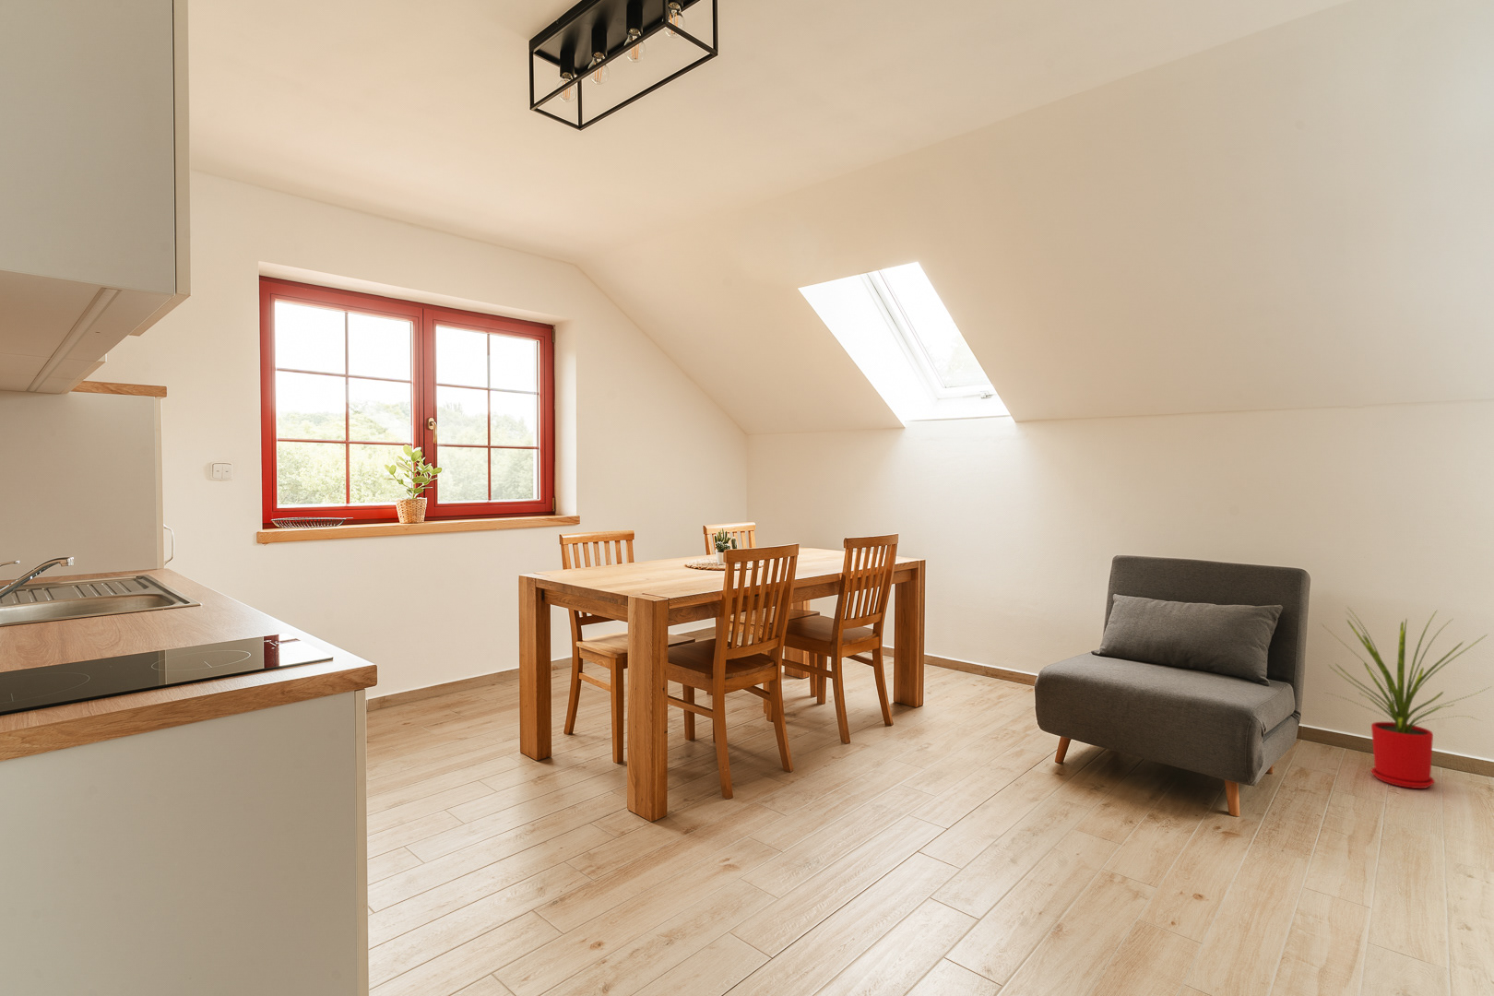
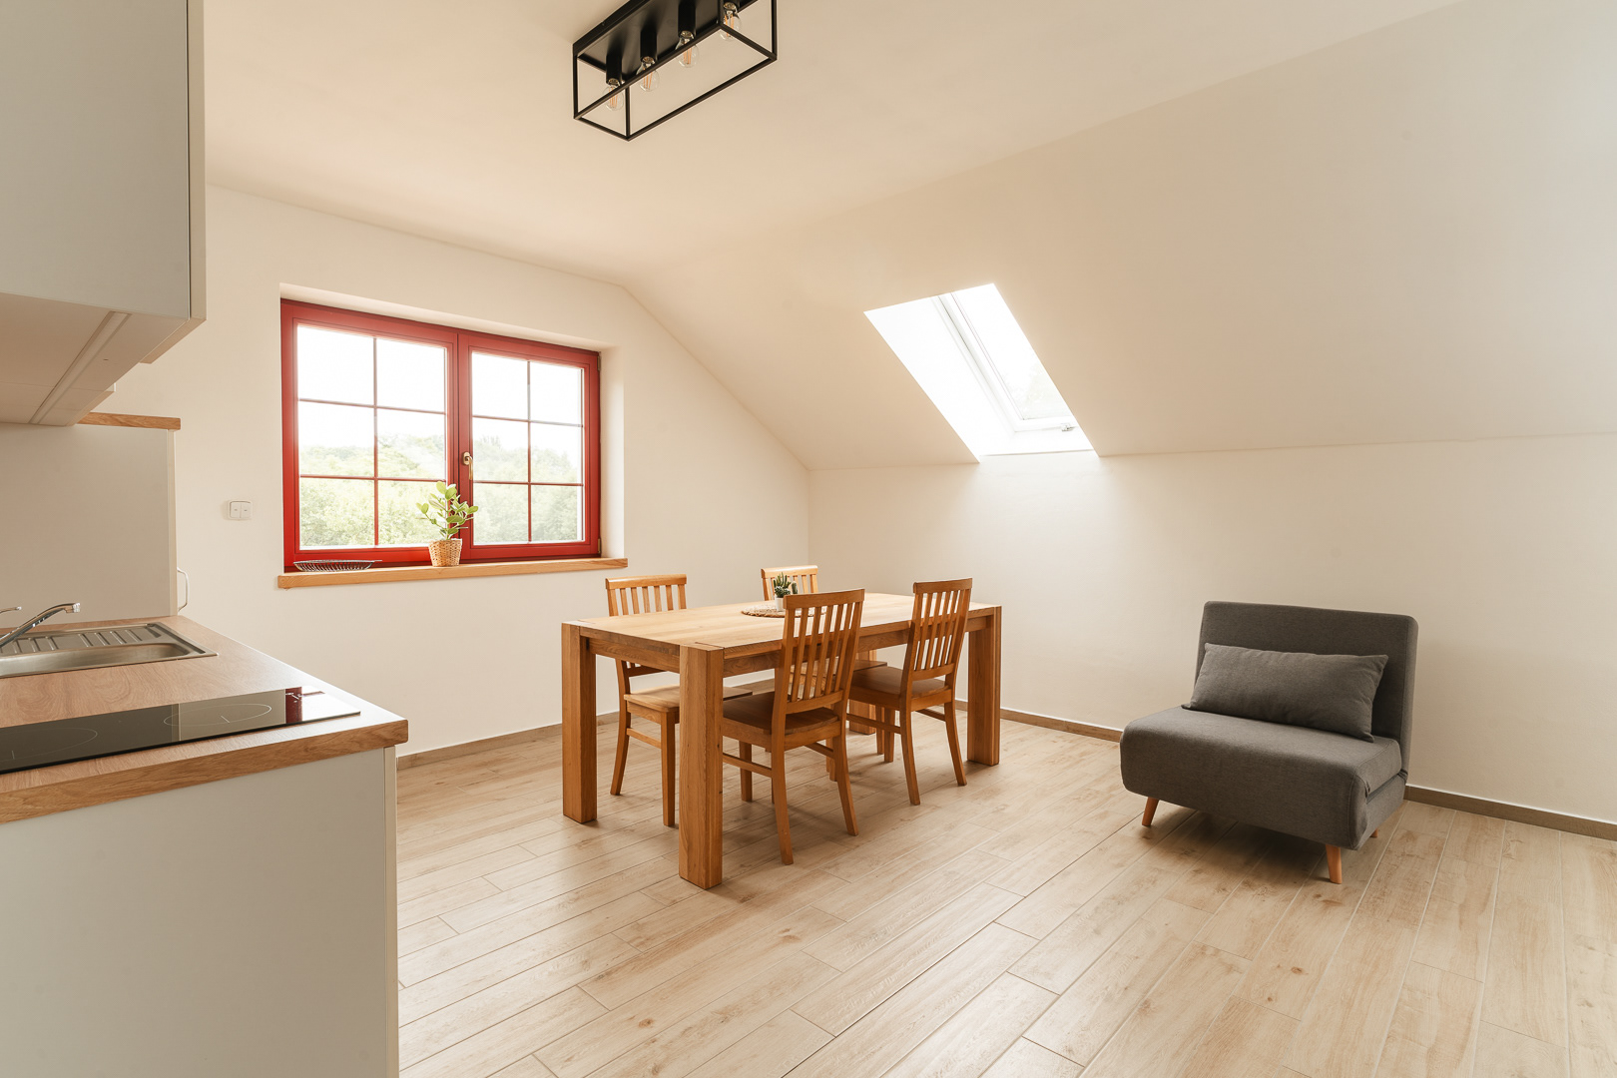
- house plant [1318,605,1492,789]
